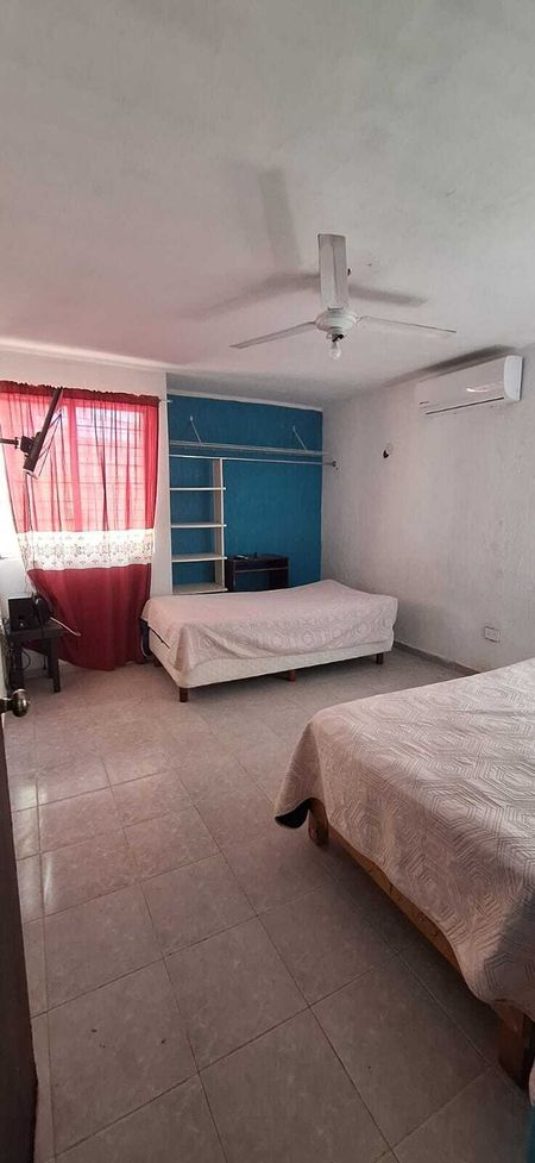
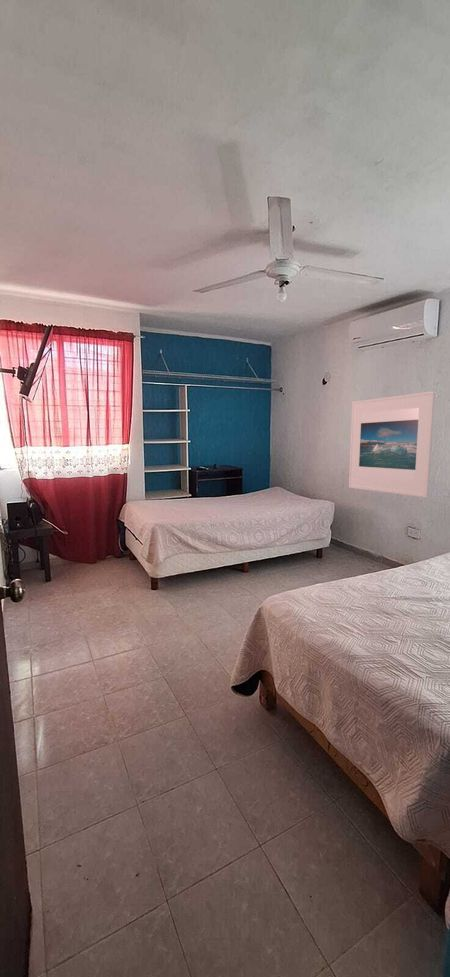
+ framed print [348,390,436,499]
